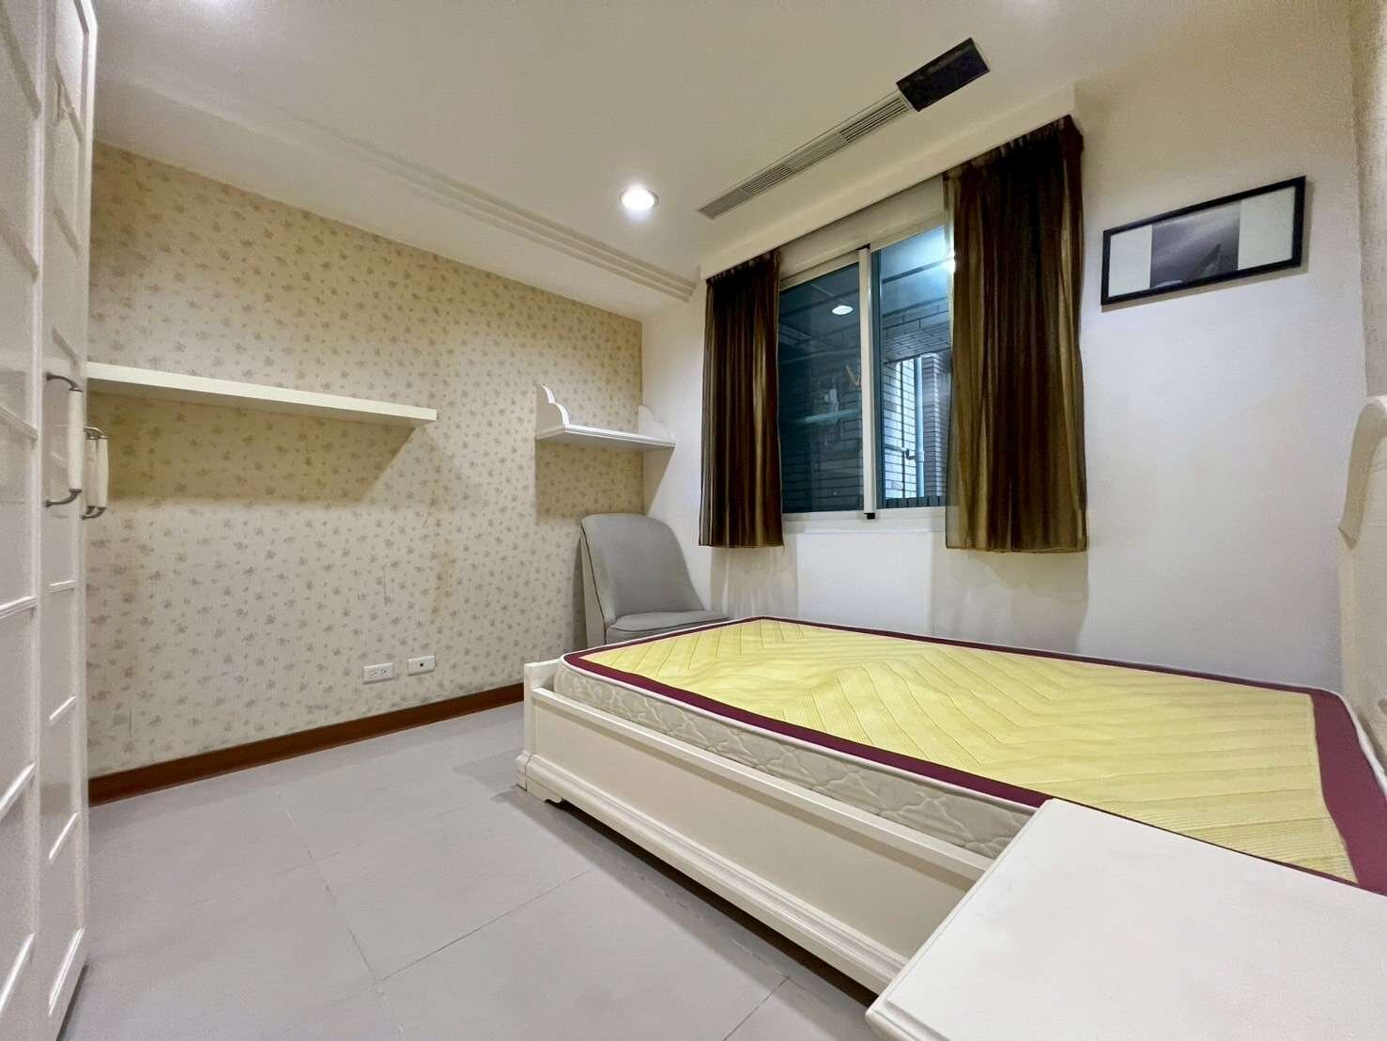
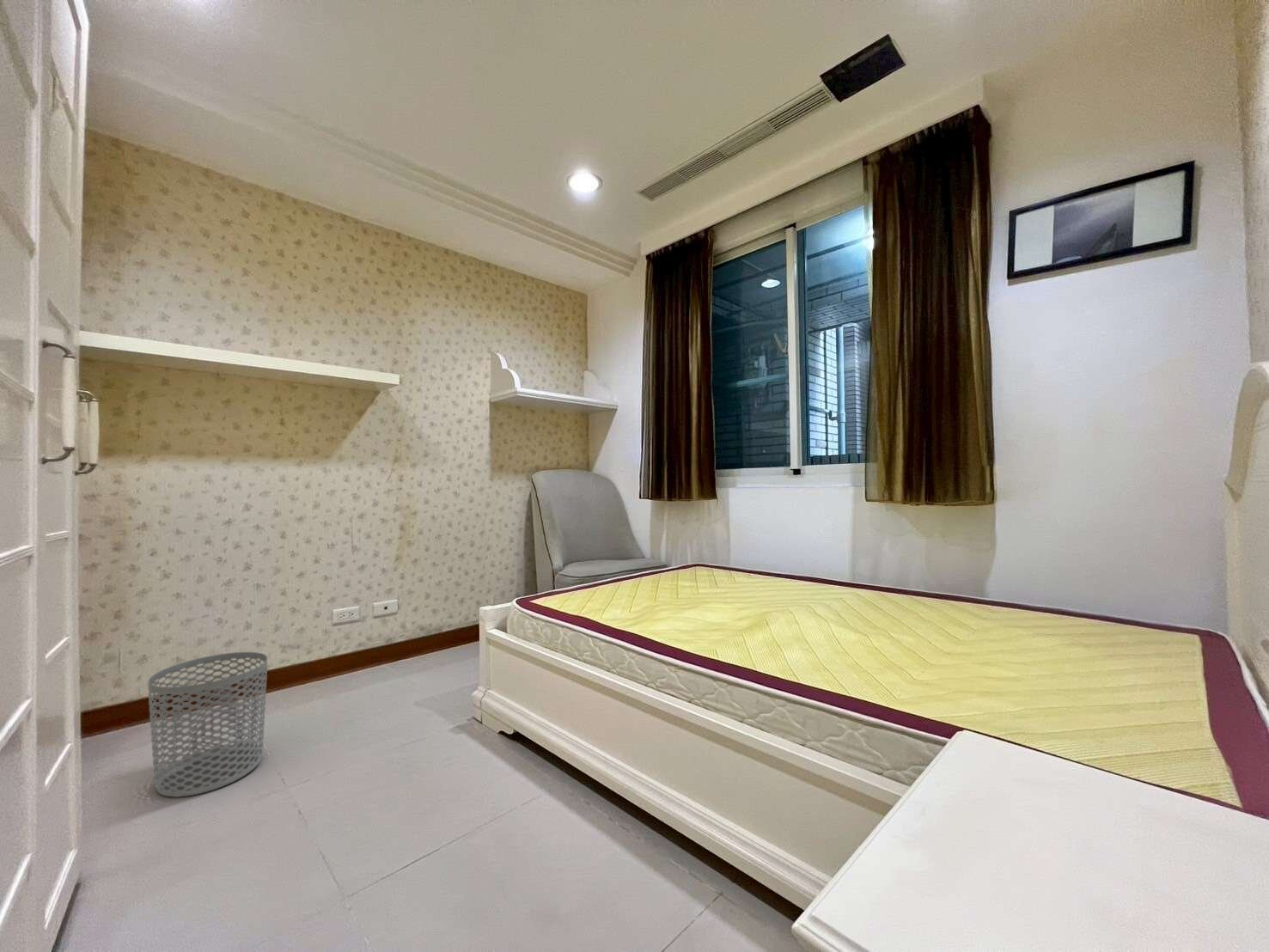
+ waste bin [147,651,268,798]
